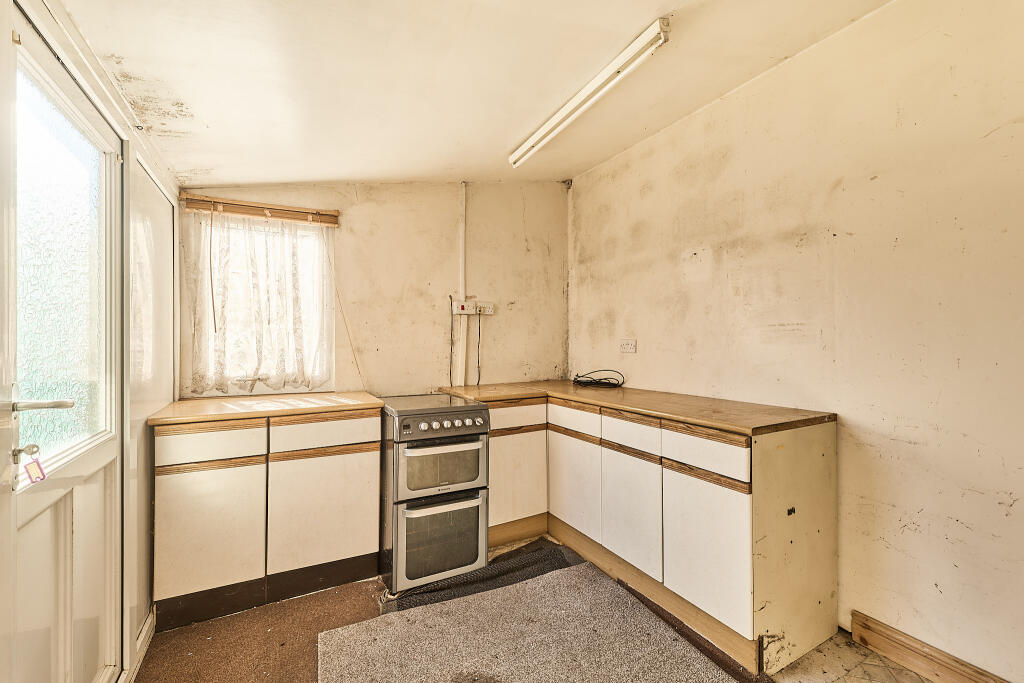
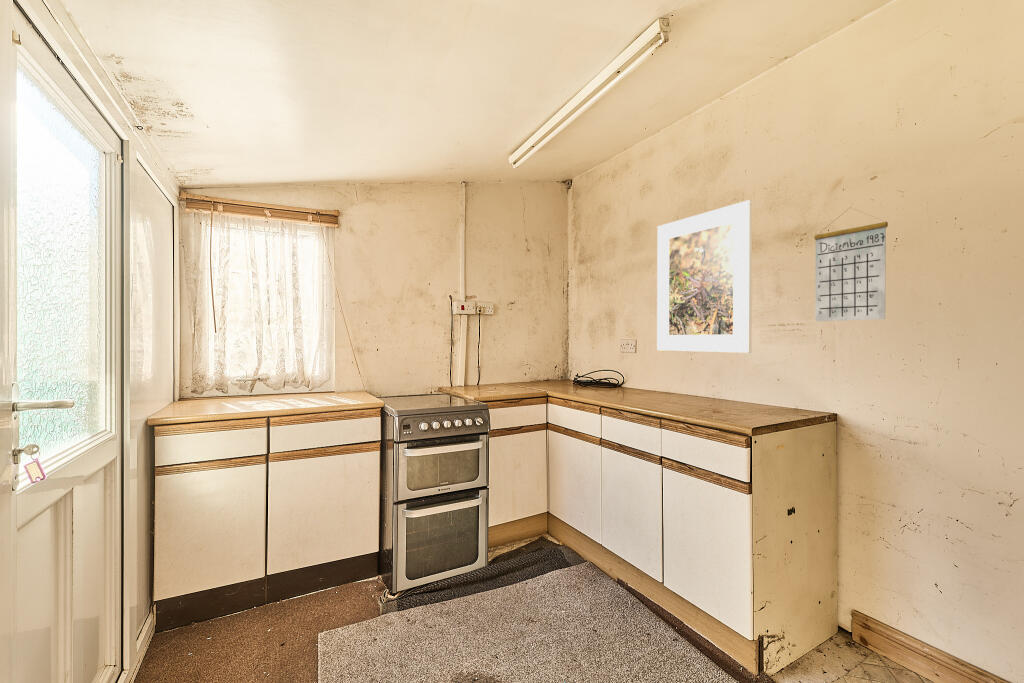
+ calendar [813,206,889,322]
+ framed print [656,199,753,354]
